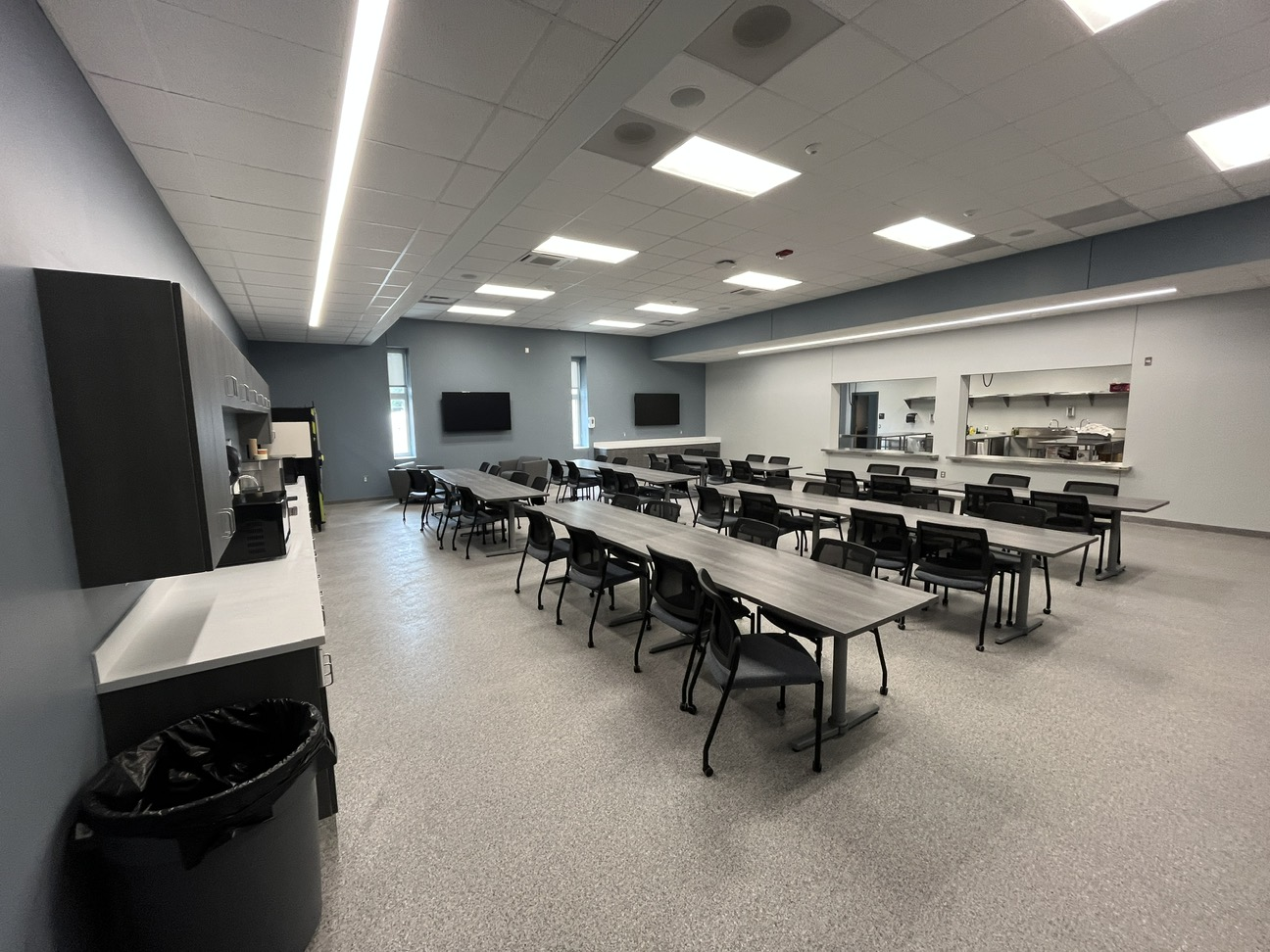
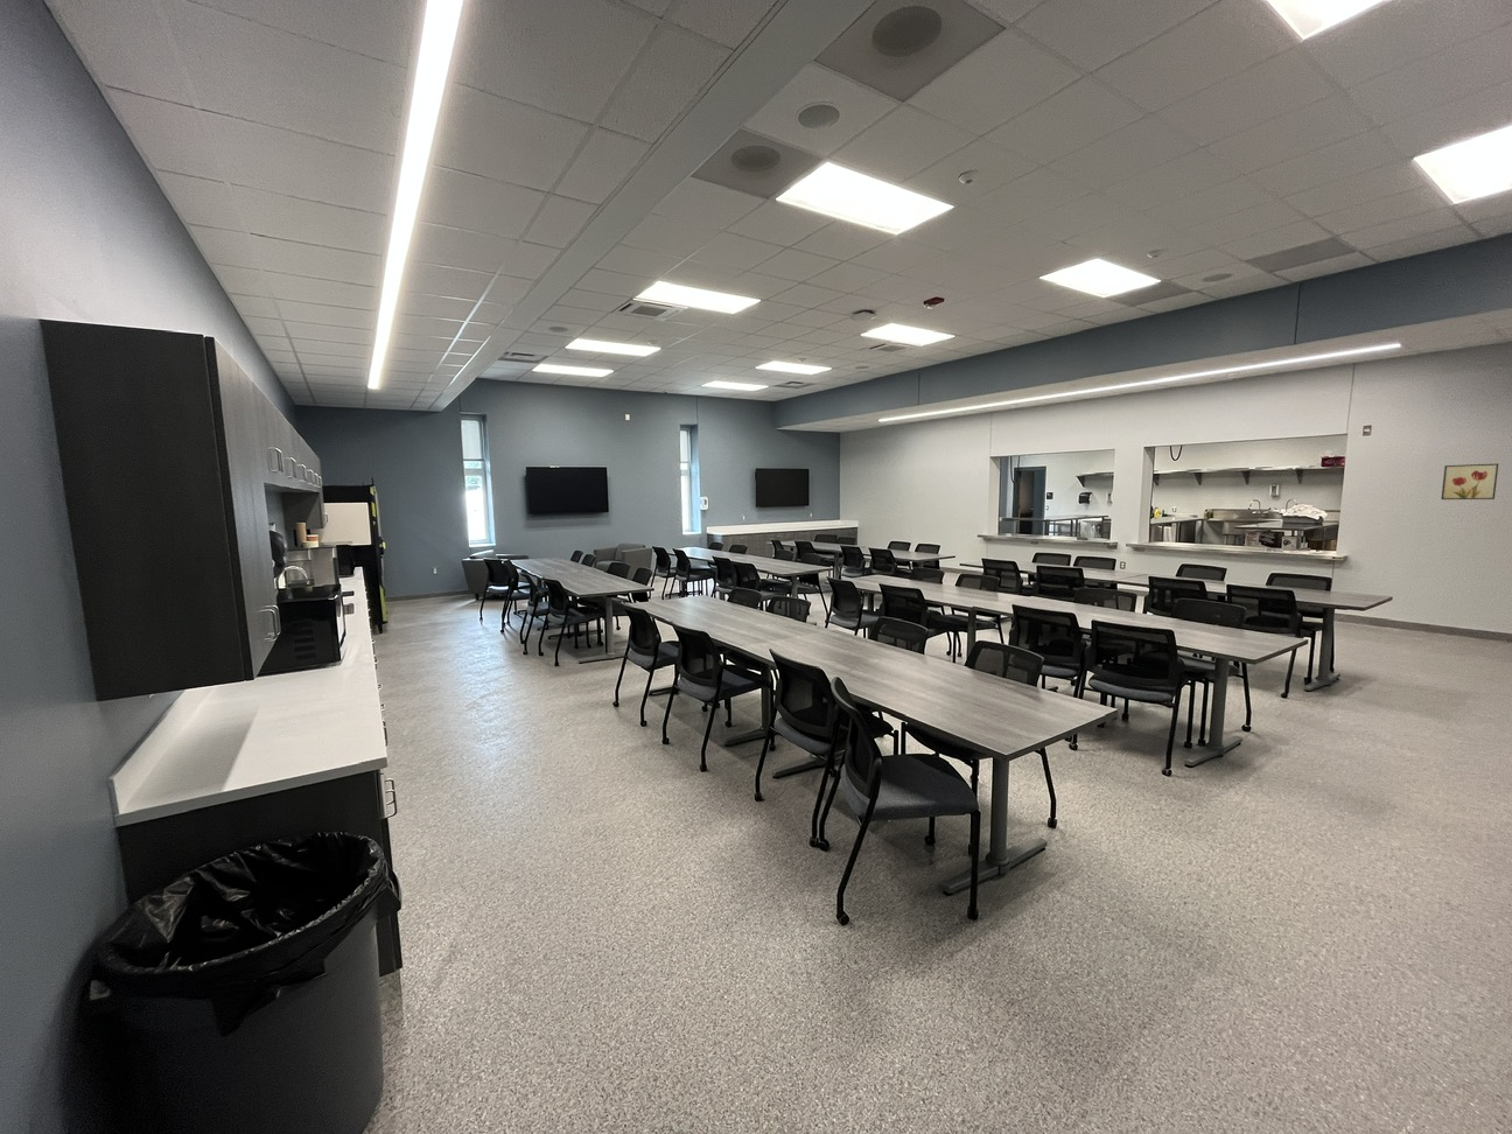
+ wall art [1439,462,1499,500]
